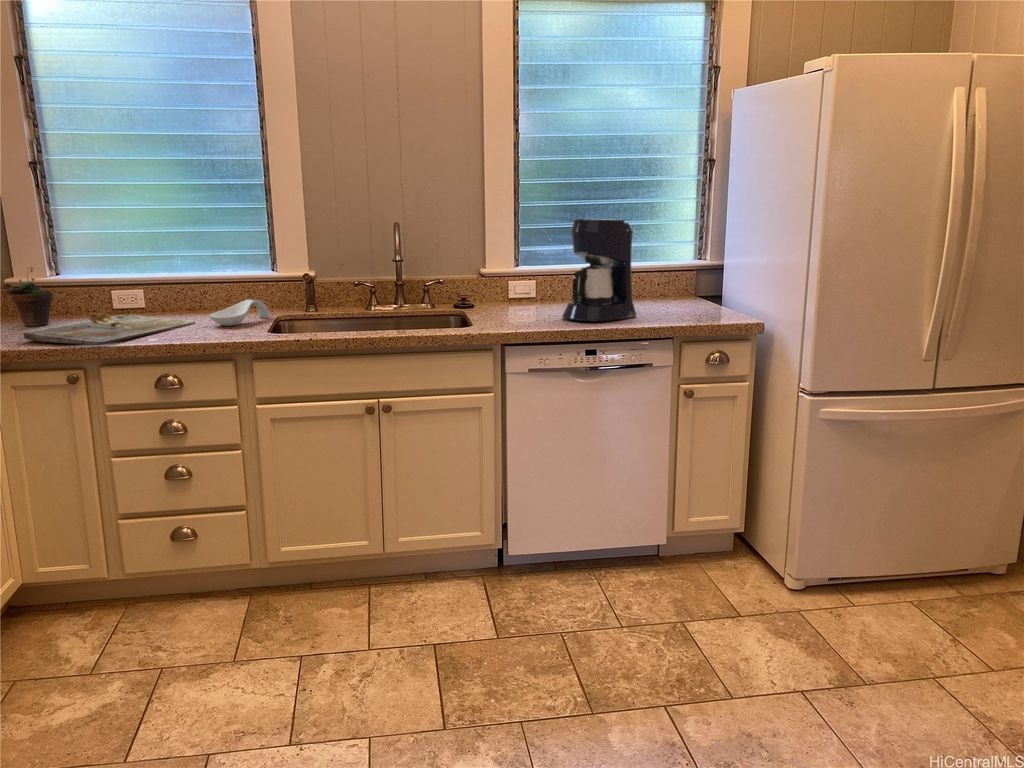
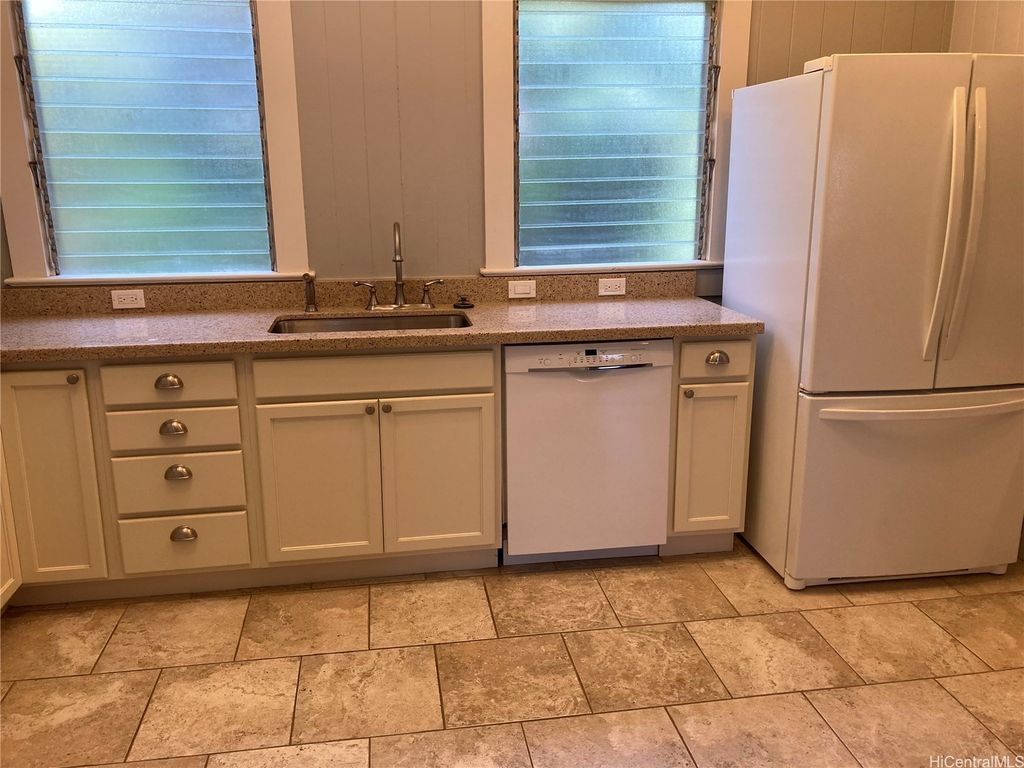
- cutting board [22,312,196,346]
- succulent plant [5,265,54,327]
- coffee maker [561,218,637,323]
- spoon rest [209,299,271,327]
